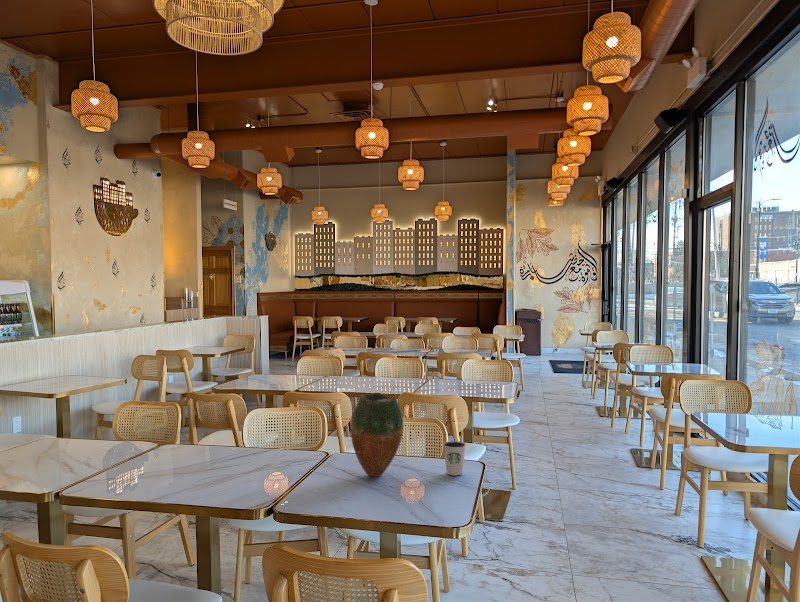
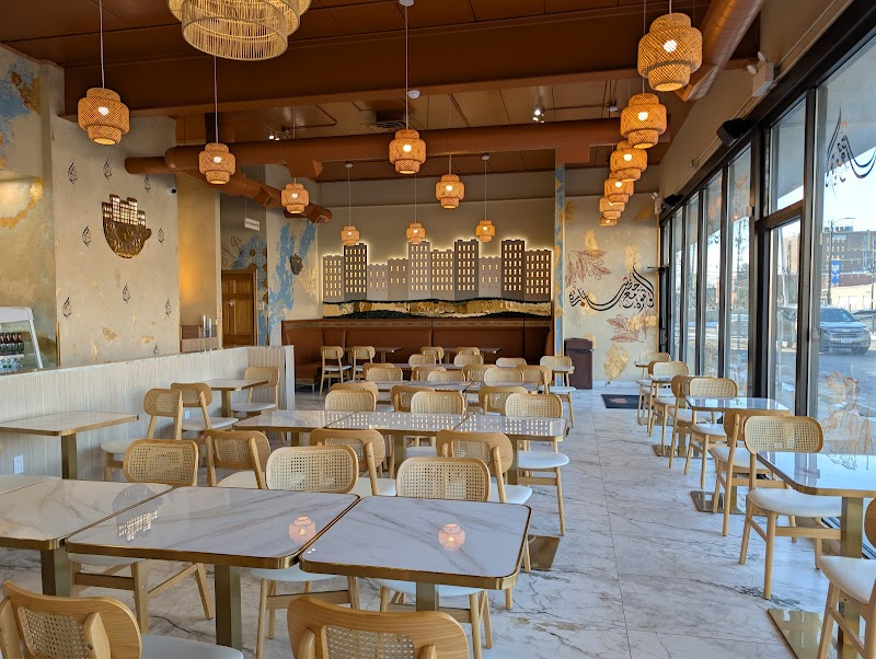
- dixie cup [442,440,467,476]
- vase [350,392,404,477]
